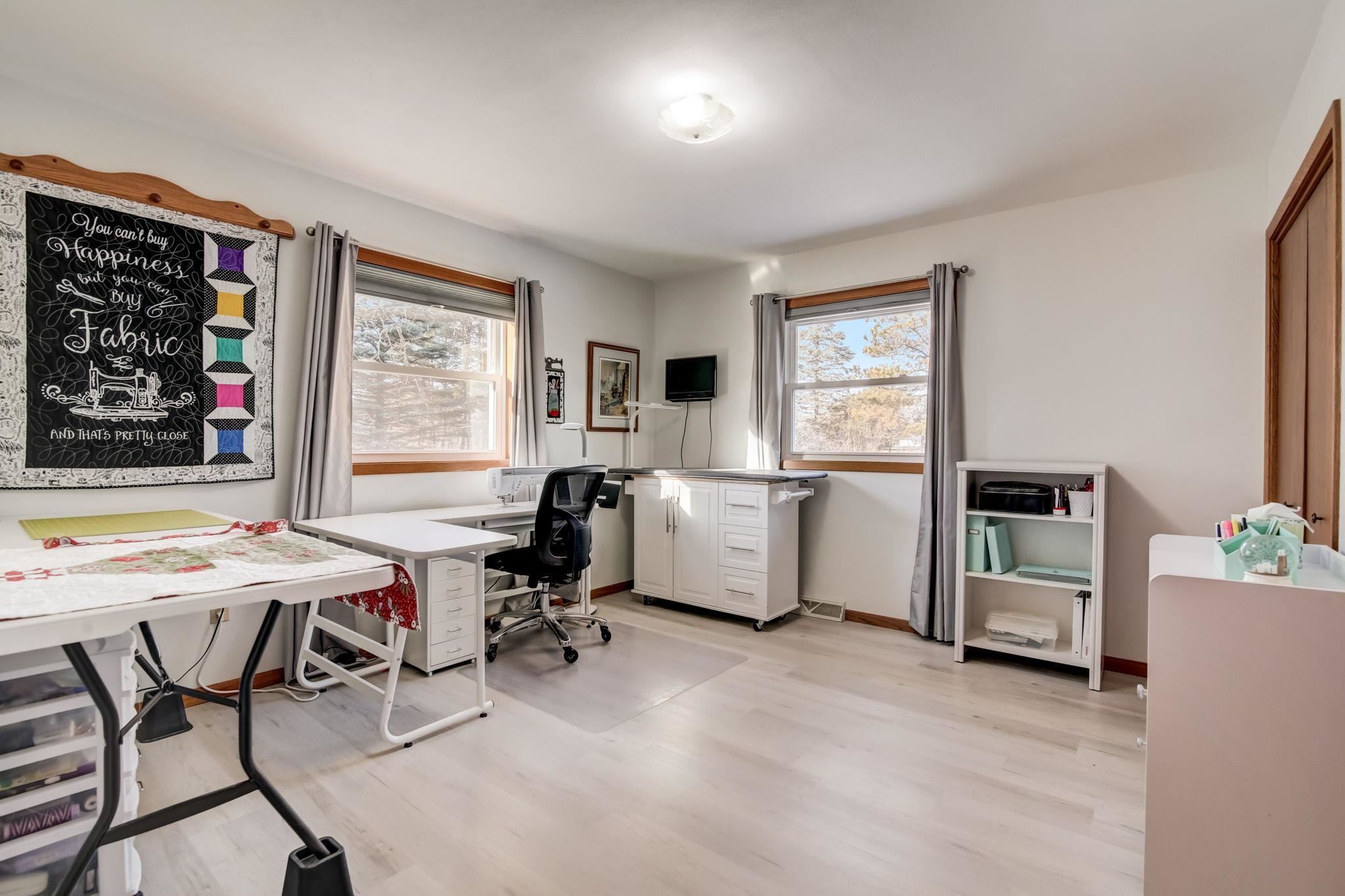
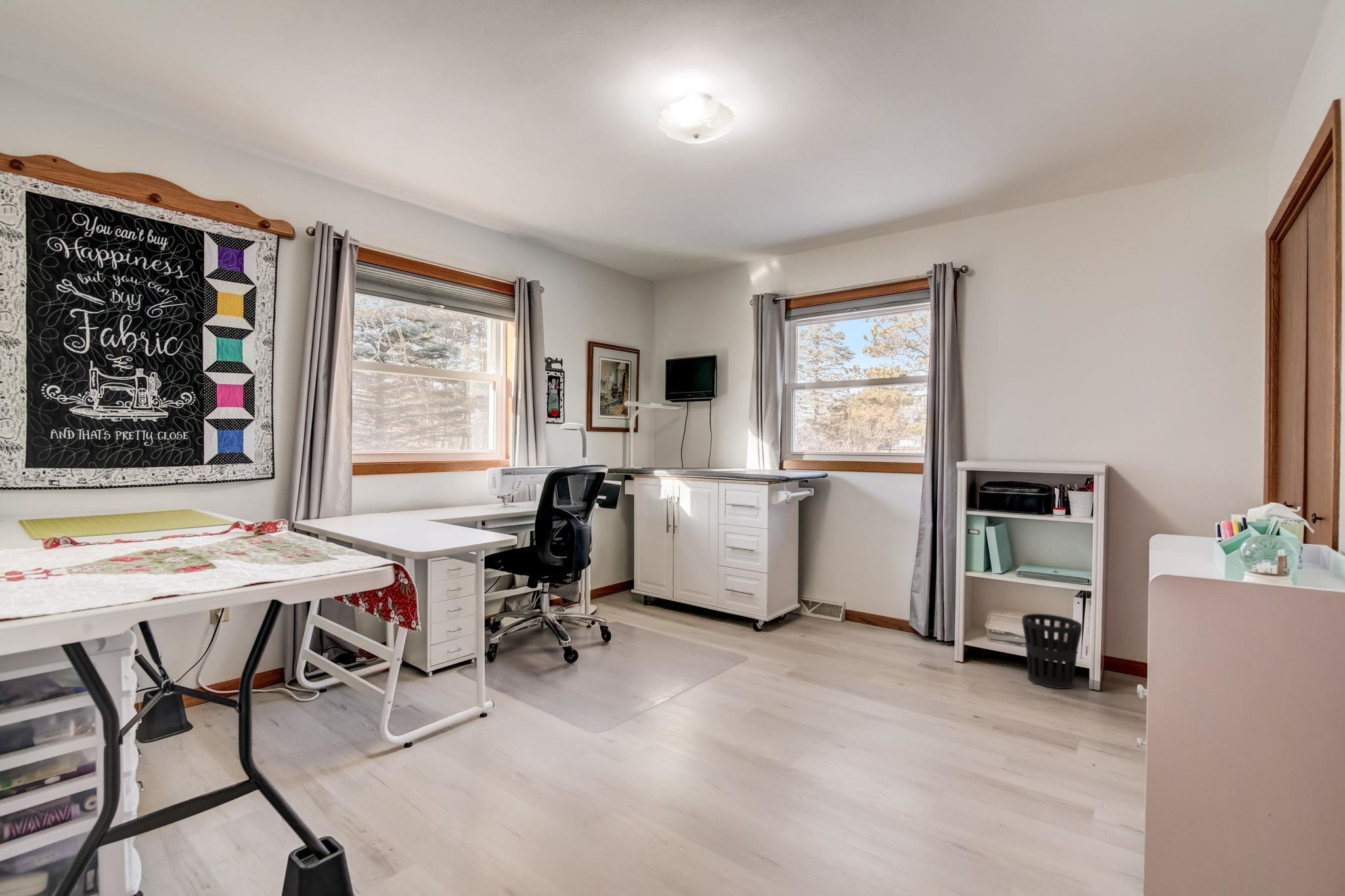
+ wastebasket [1021,613,1082,689]
